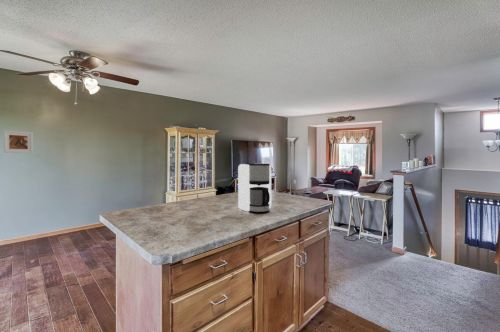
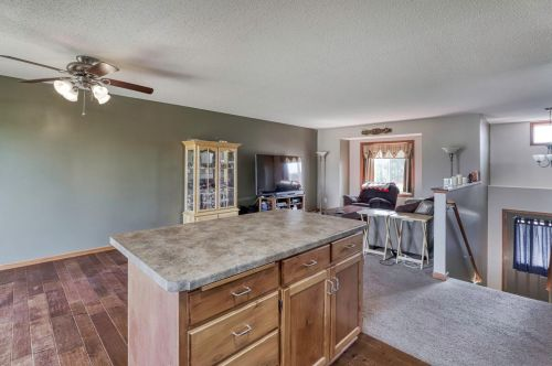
- coffee maker [237,163,272,214]
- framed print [3,130,34,154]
